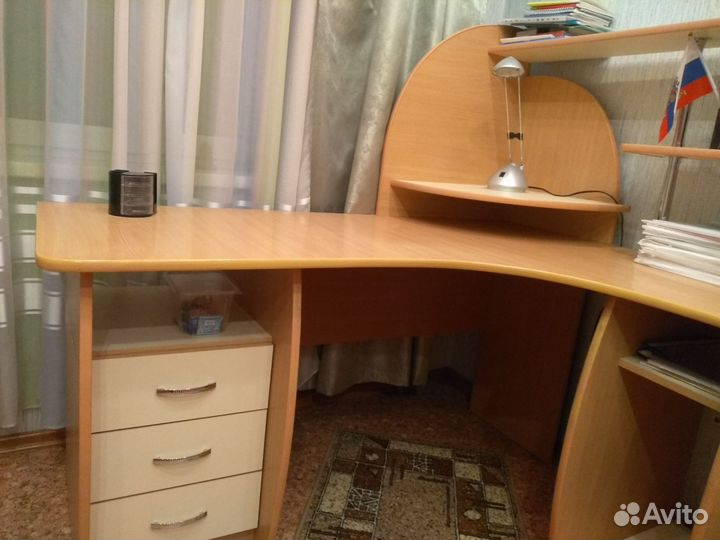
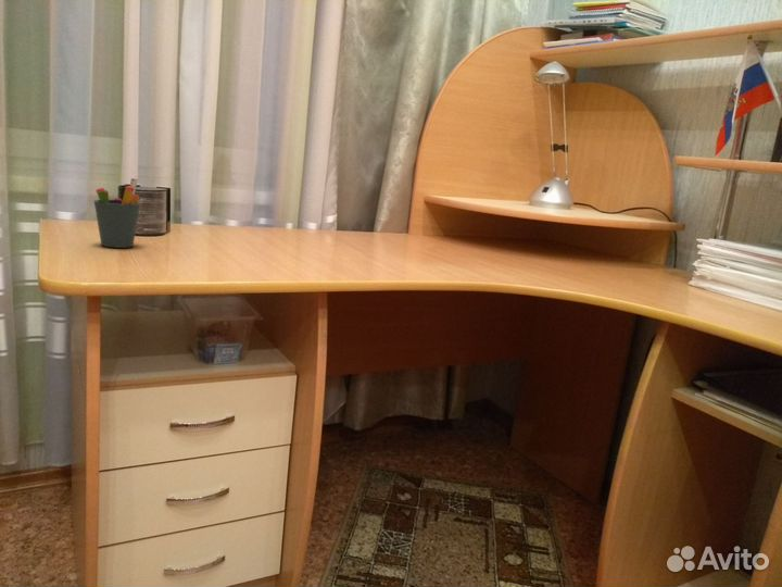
+ pen holder [93,177,141,249]
